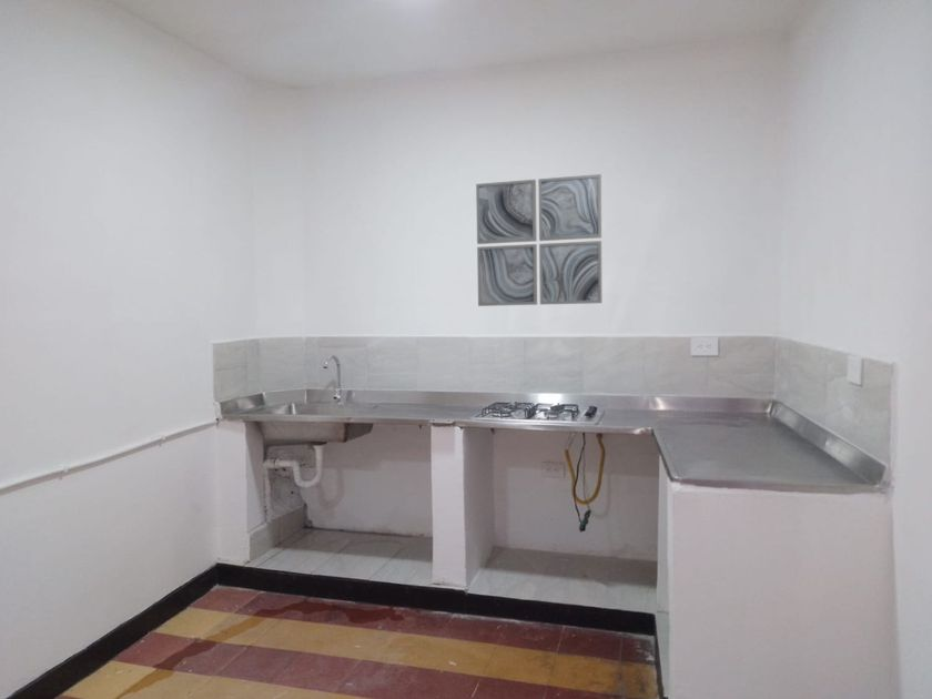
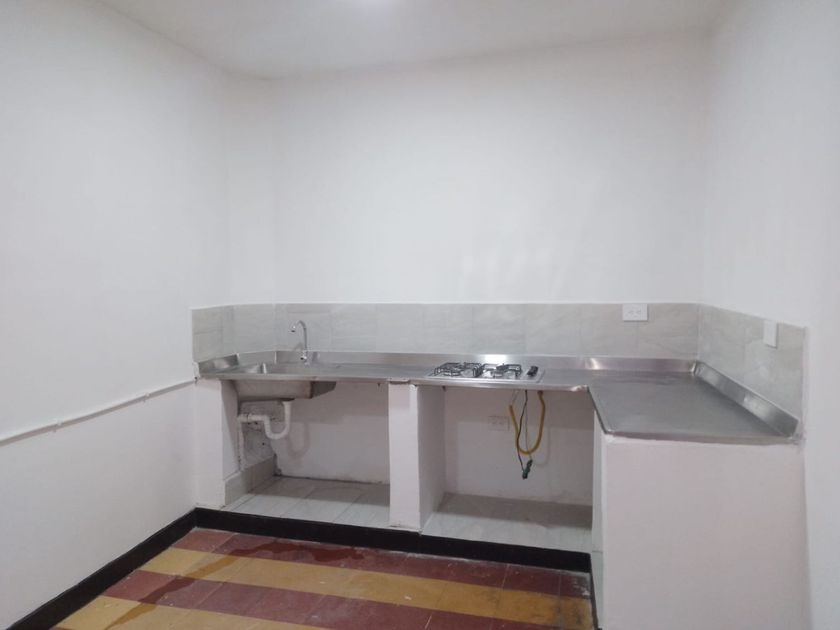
- wall art [475,173,602,307]
